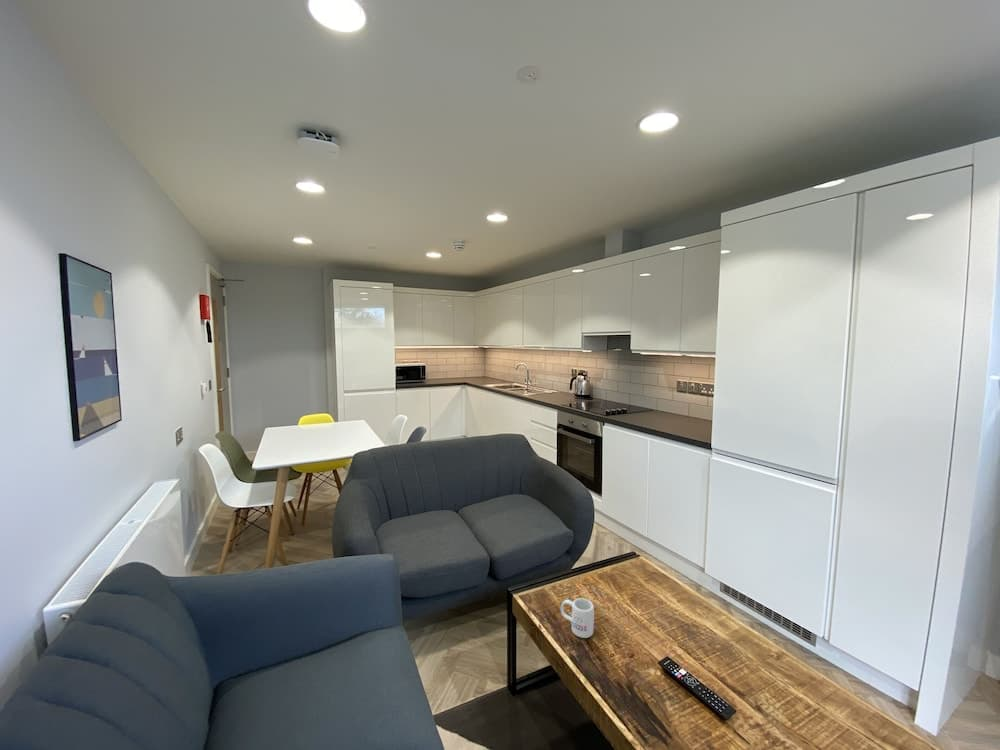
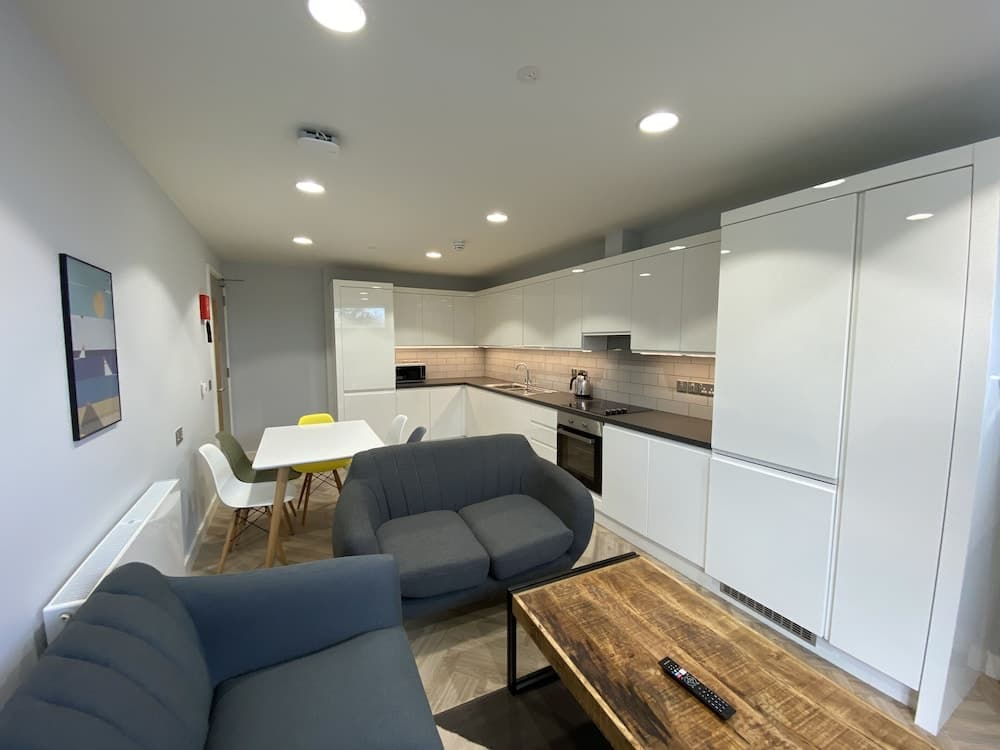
- mug [560,597,595,639]
